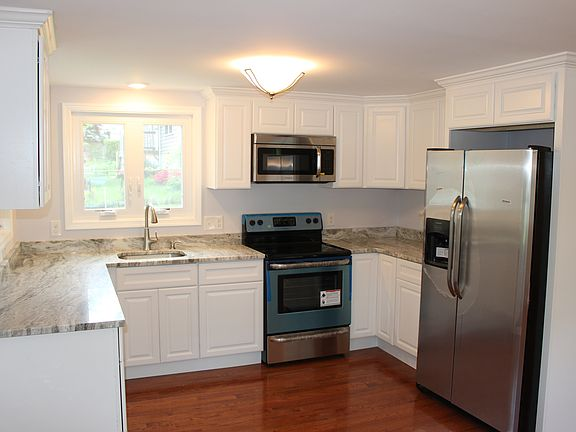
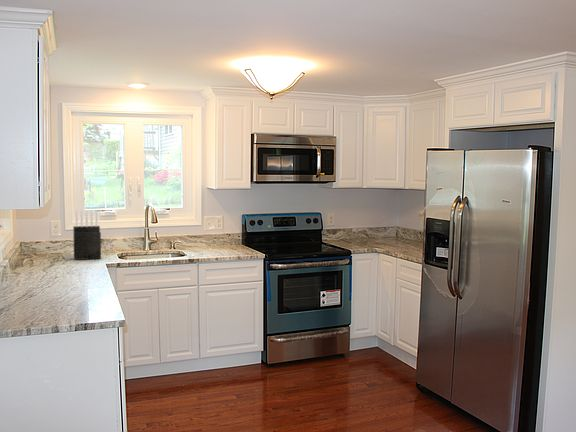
+ knife block [72,209,102,261]
